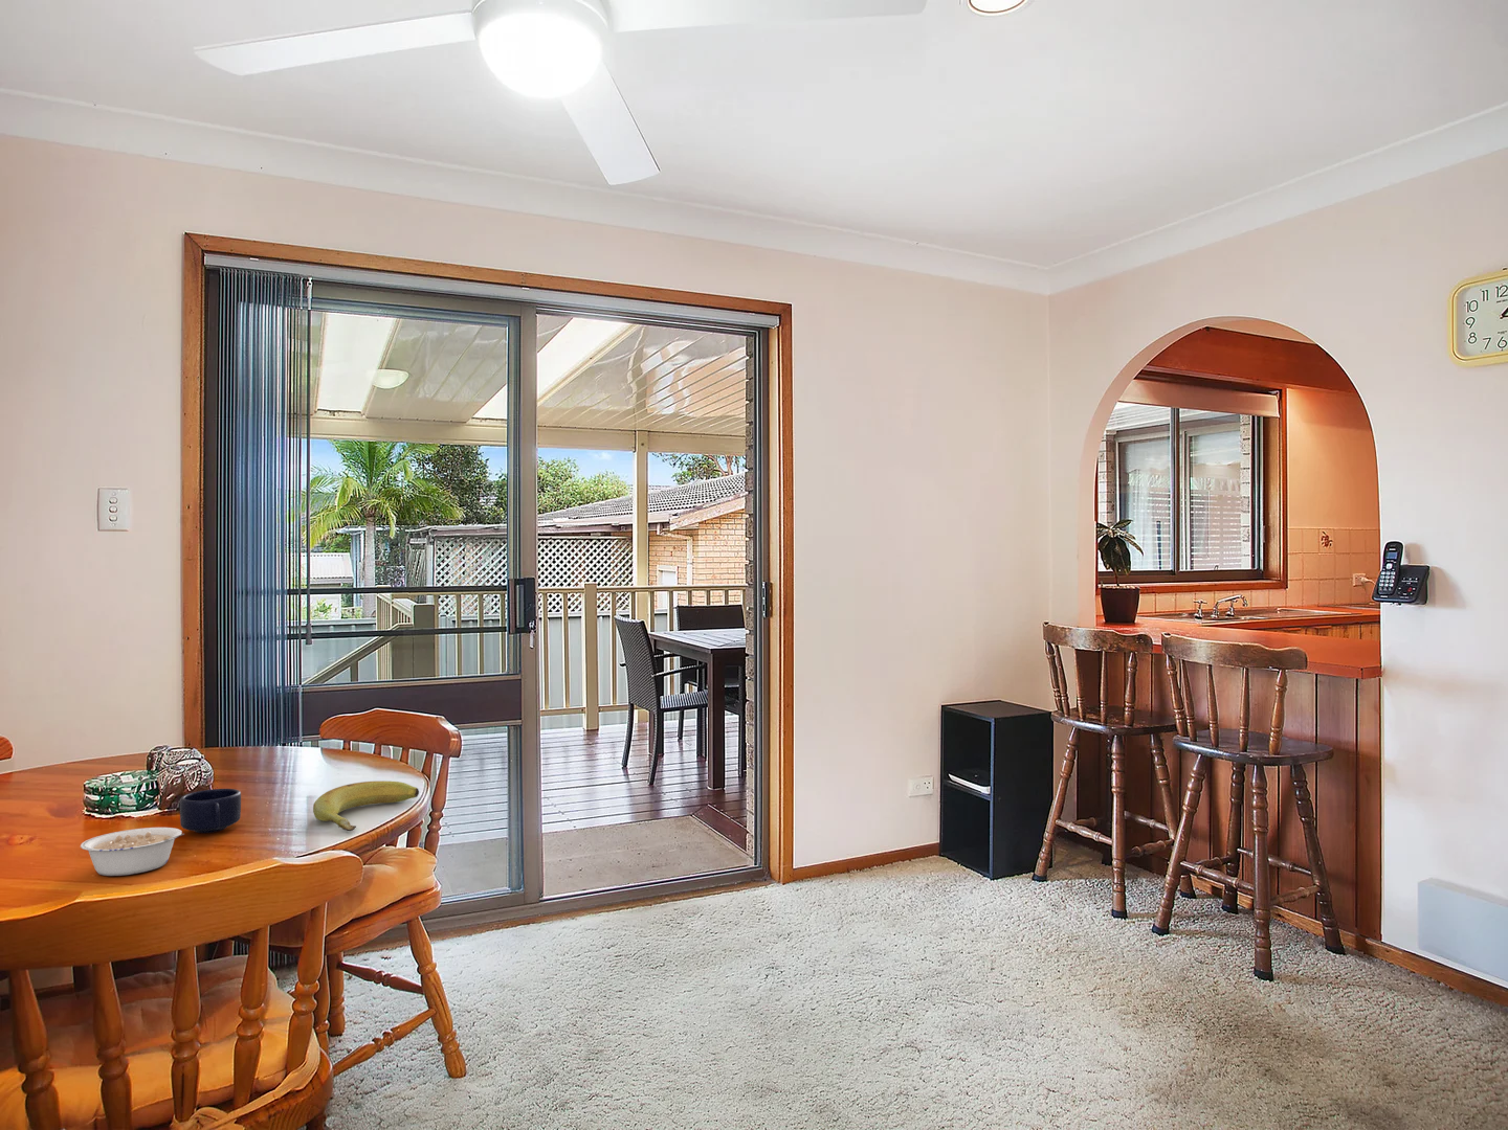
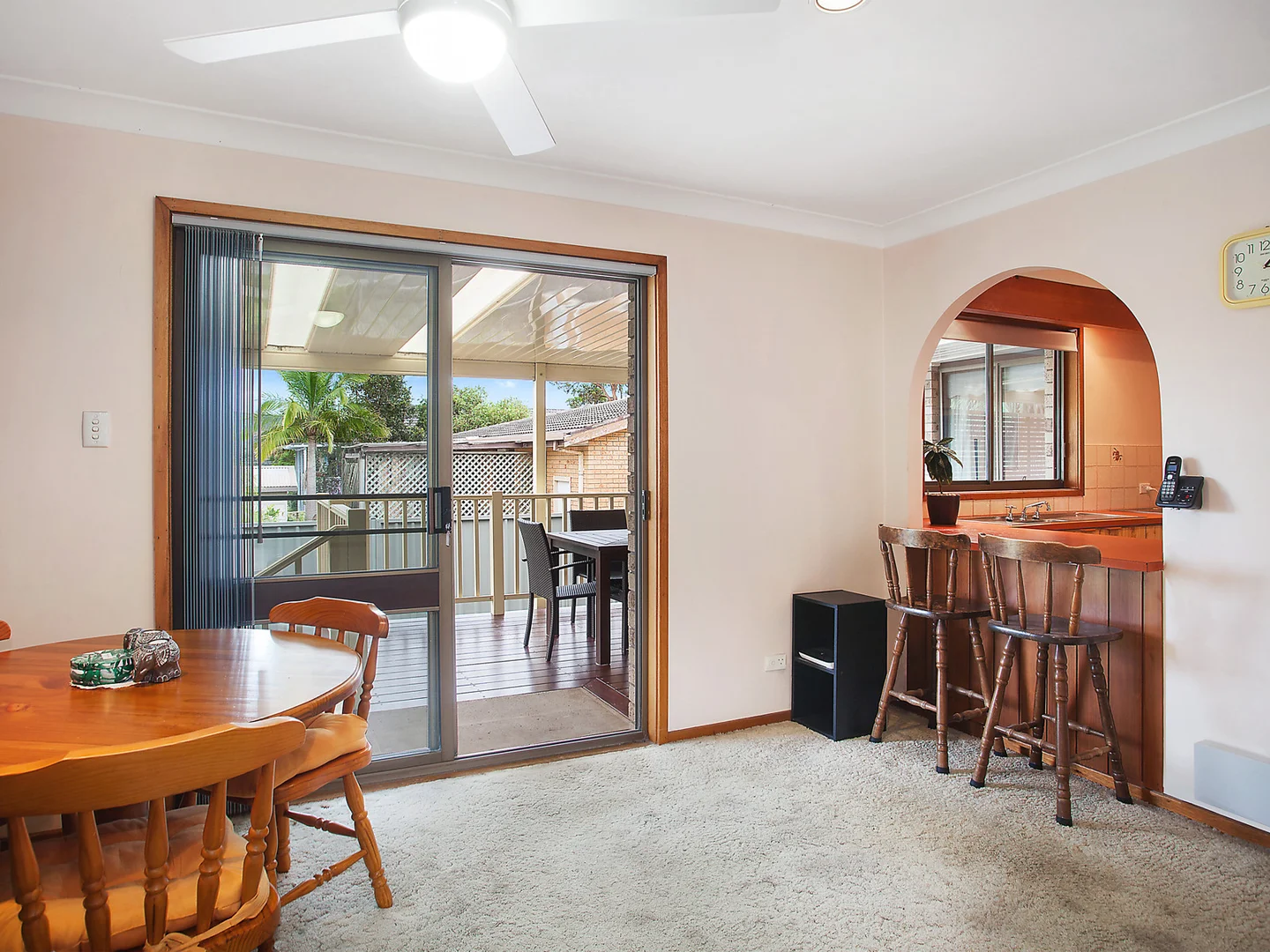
- legume [80,826,185,877]
- banana [312,780,420,832]
- mug [179,788,242,834]
